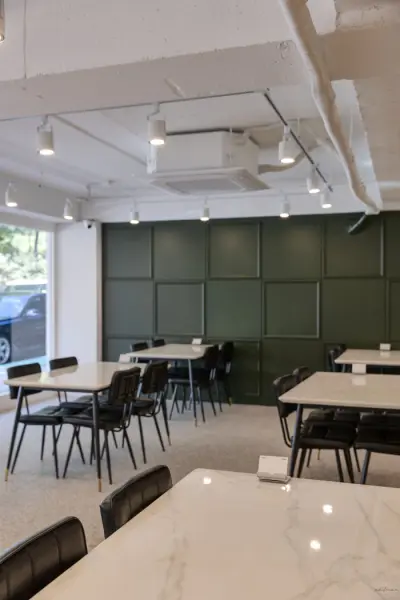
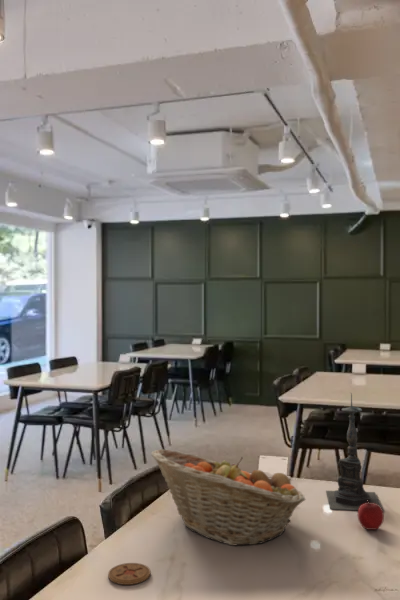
+ apple [357,500,385,531]
+ fruit basket [151,448,307,546]
+ candle holder [325,392,385,512]
+ coaster [107,562,152,586]
